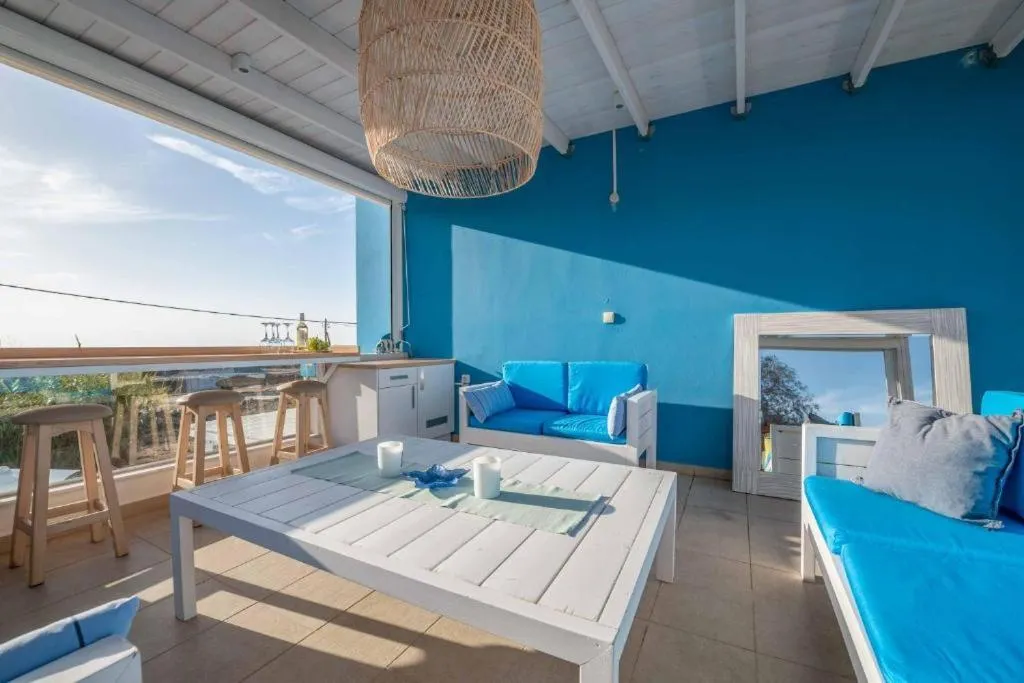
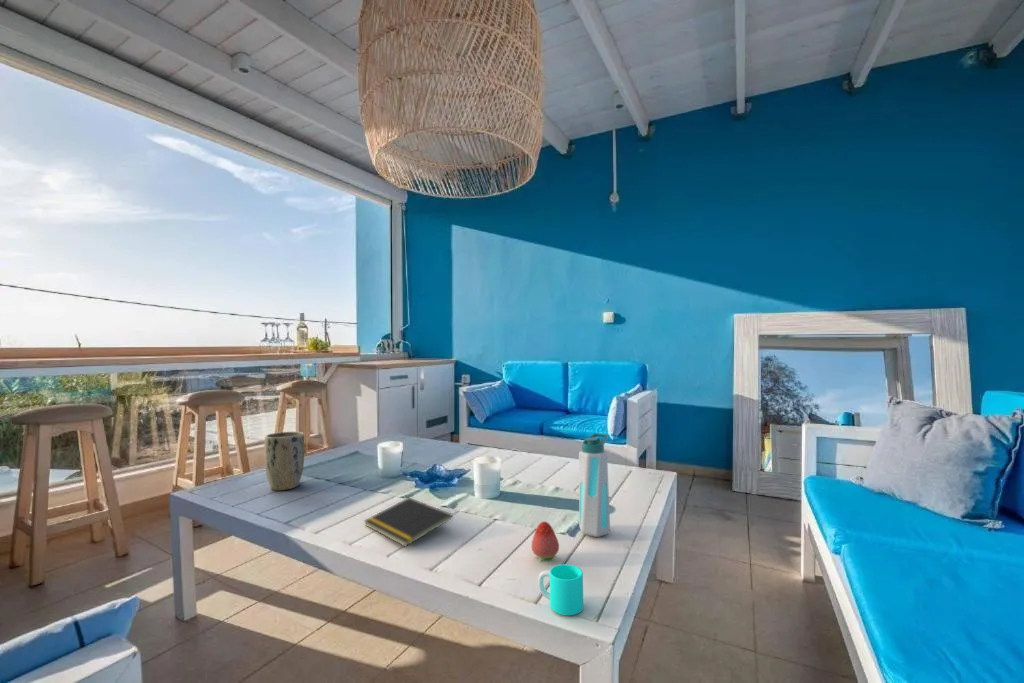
+ cup [537,563,584,616]
+ fruit [530,520,560,563]
+ plant pot [263,431,305,491]
+ water bottle [578,432,611,538]
+ notepad [363,497,454,548]
